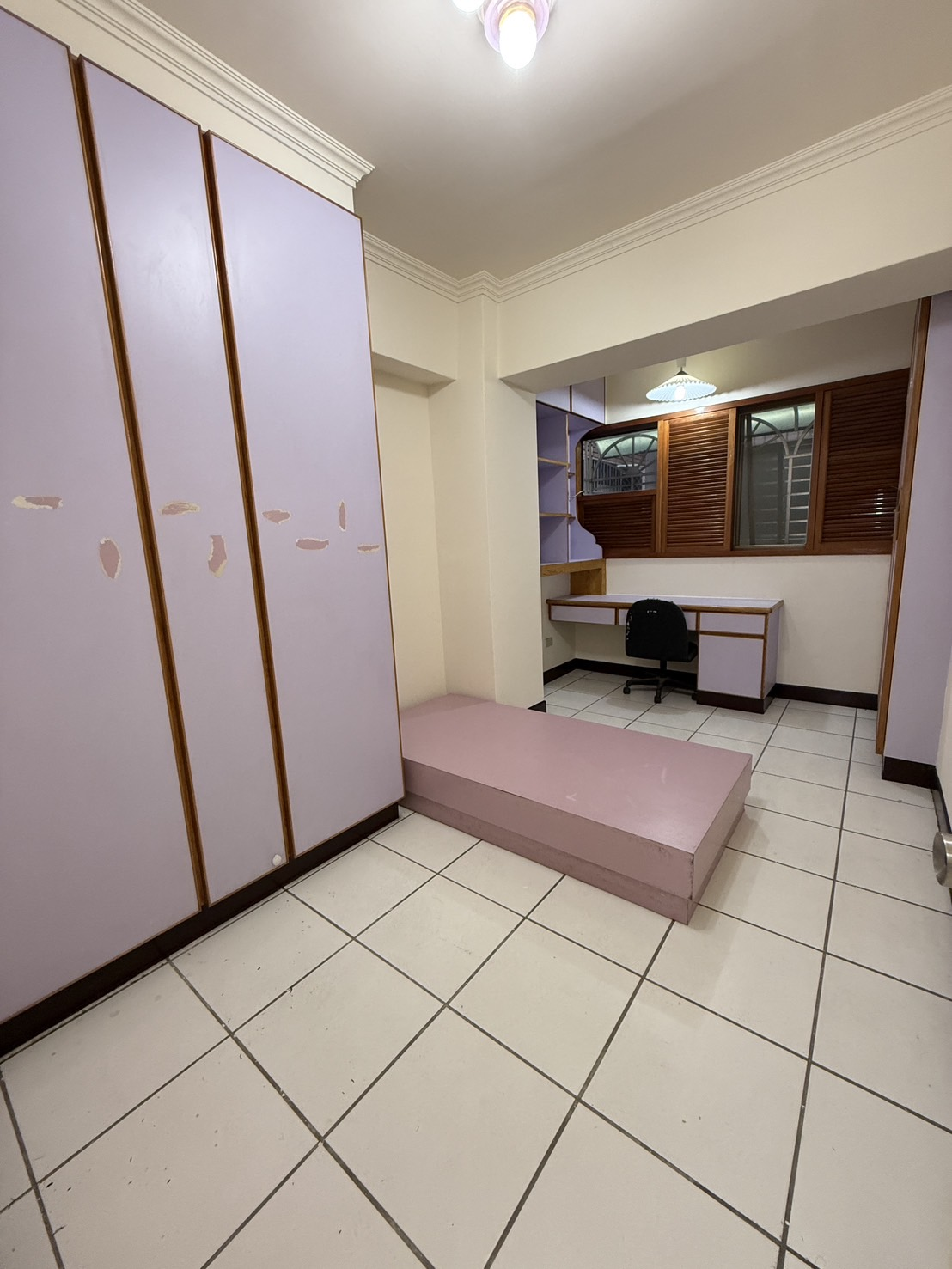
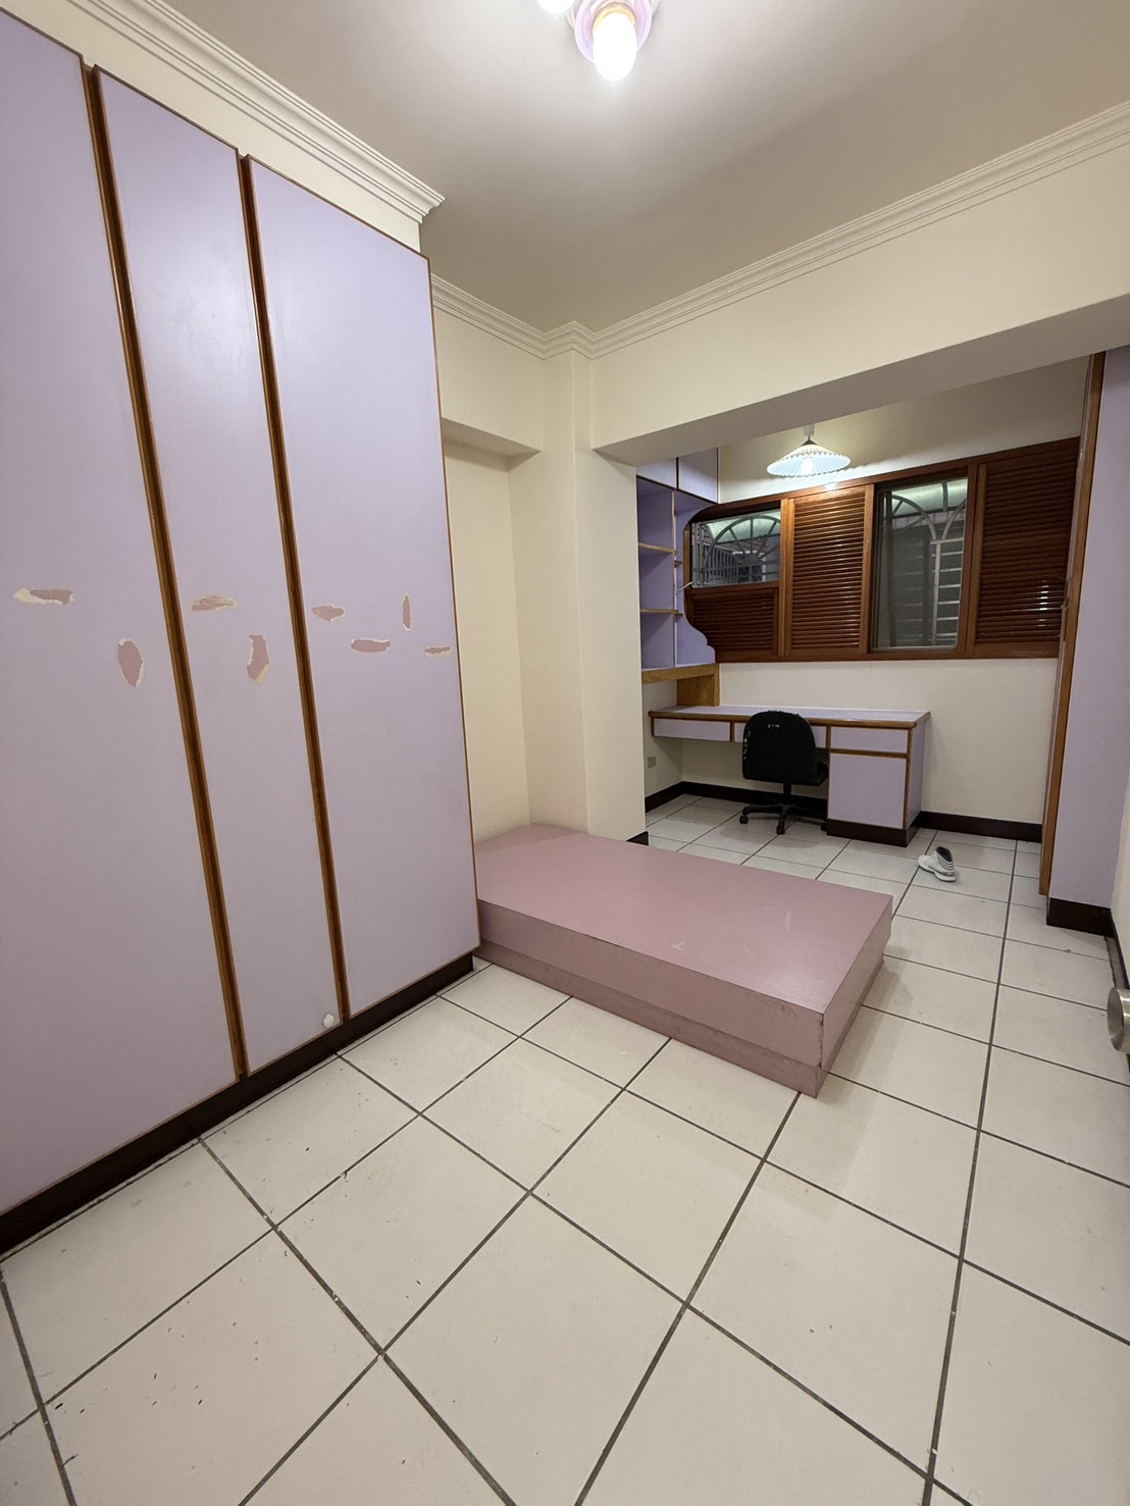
+ sneaker [916,845,957,882]
